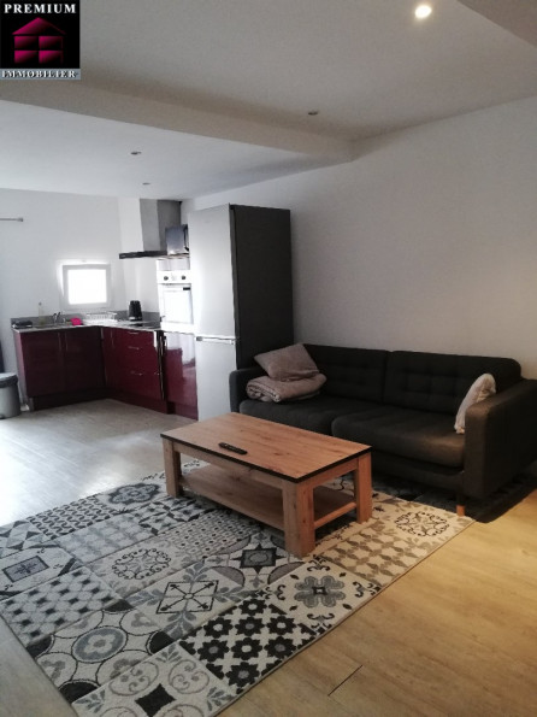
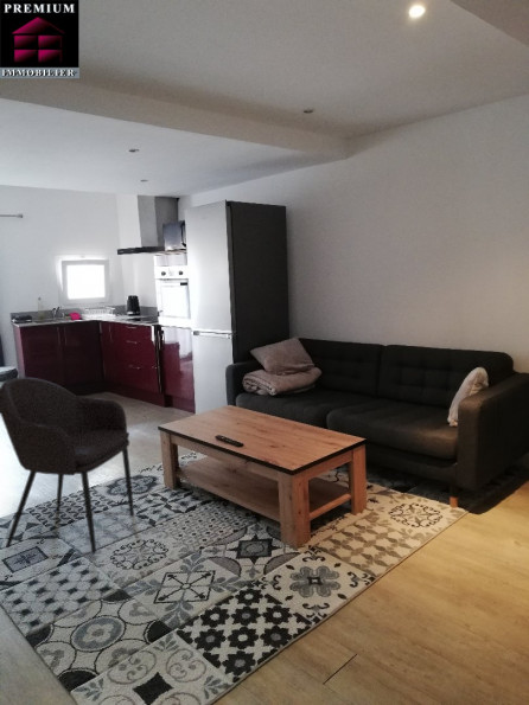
+ armchair [0,376,135,555]
